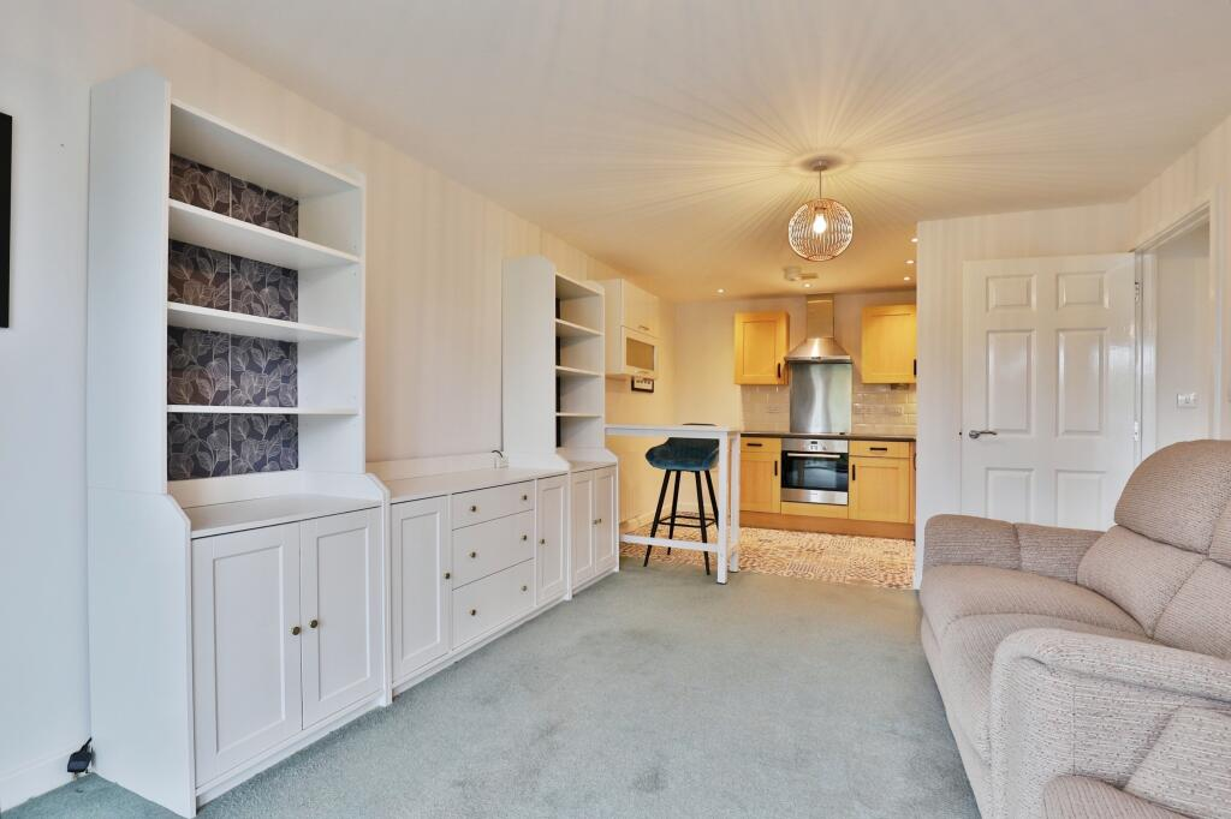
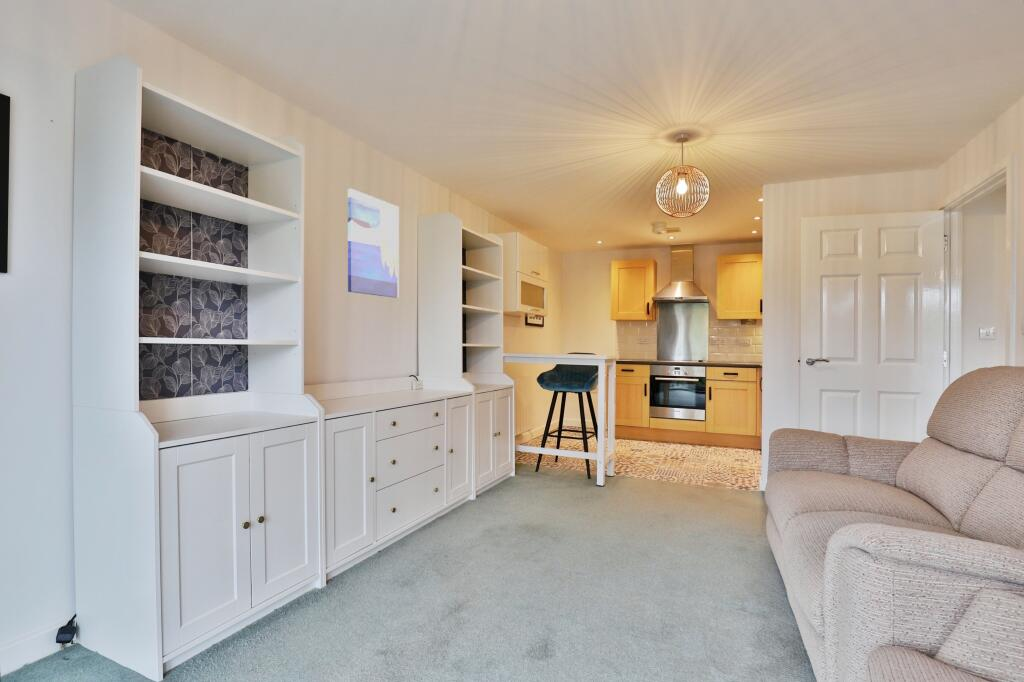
+ wall art [347,188,400,299]
